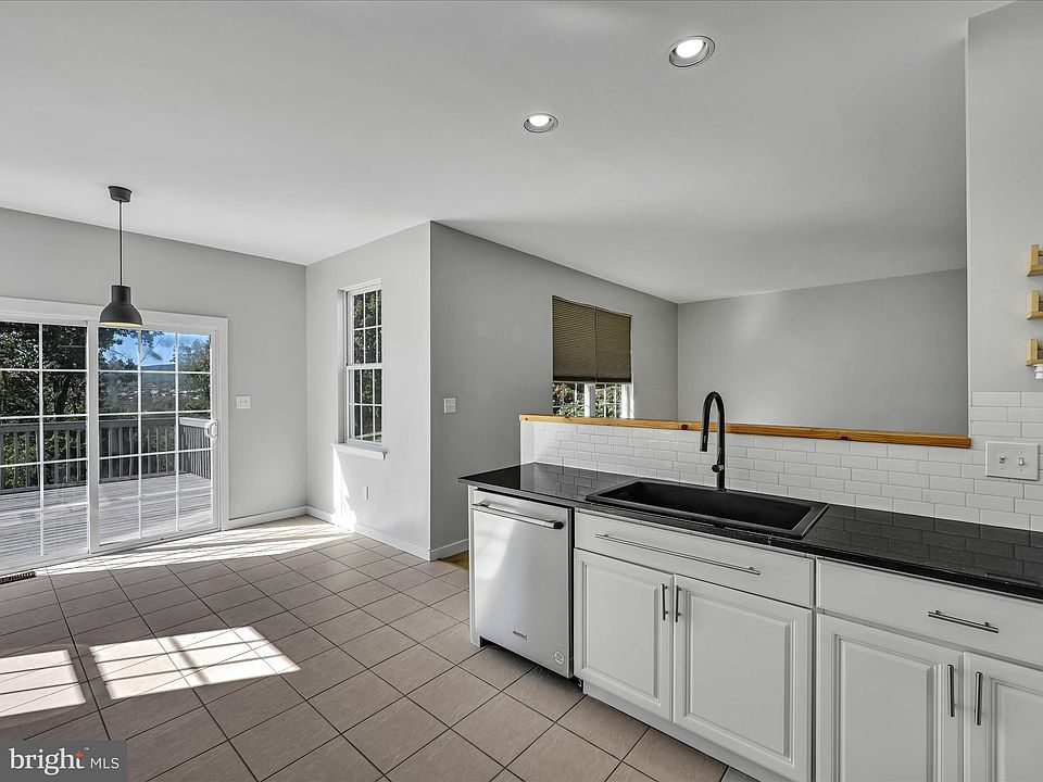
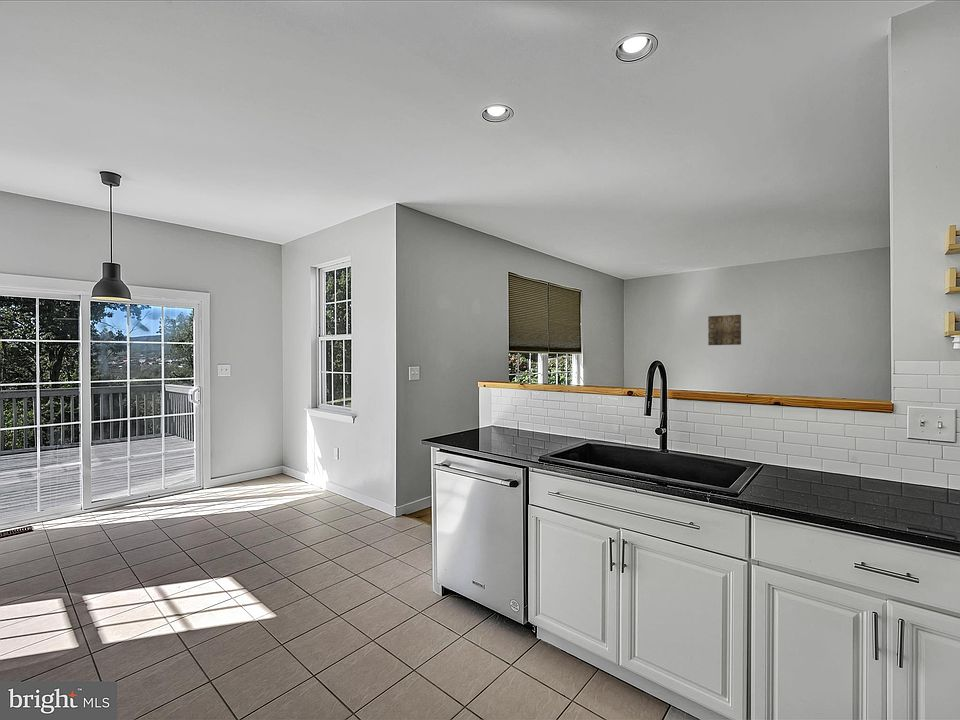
+ wall art [707,314,742,346]
